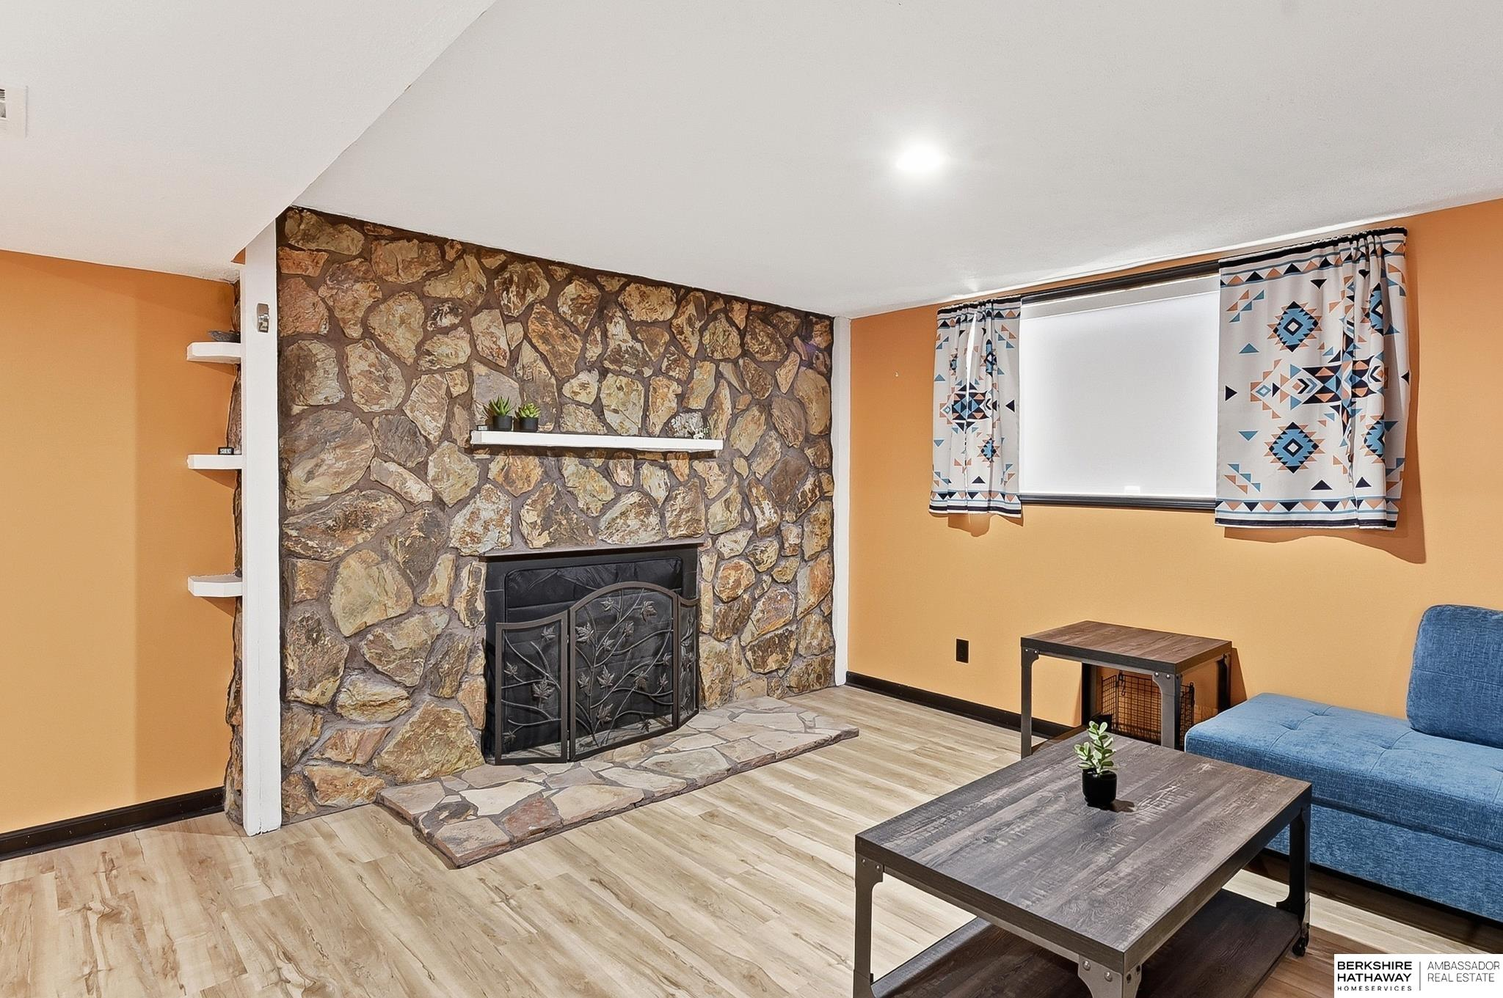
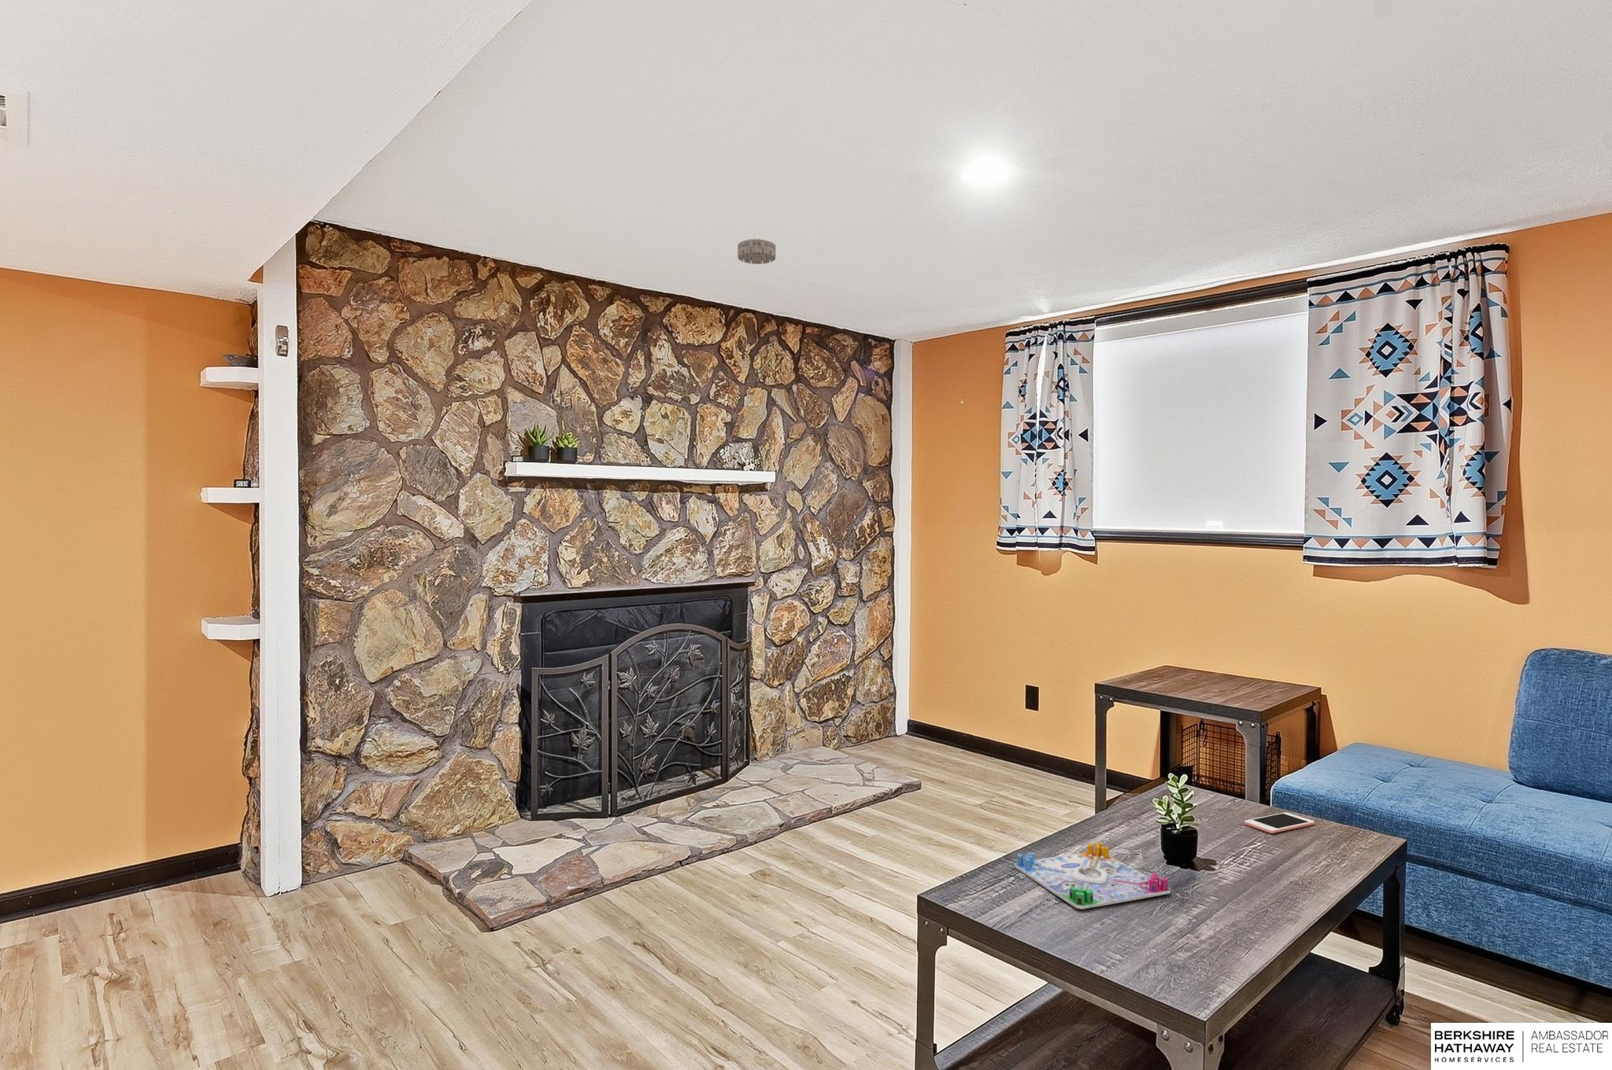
+ cell phone [1244,811,1316,834]
+ board game [1013,842,1171,910]
+ smoke detector [737,238,777,265]
